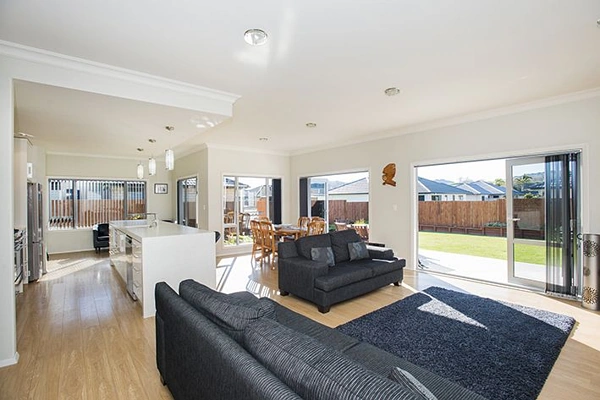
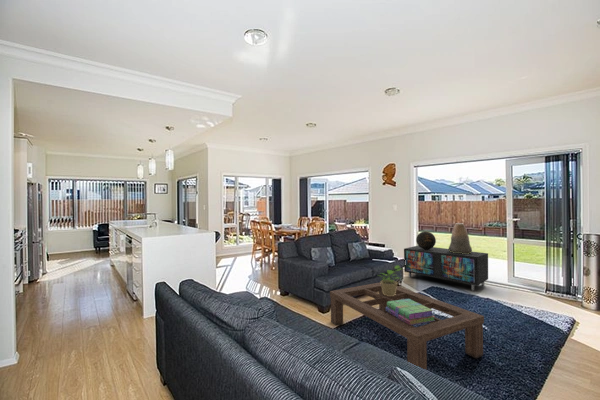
+ storage cabinet [403,245,489,292]
+ stack of books [385,298,436,326]
+ decorative urn [448,222,473,254]
+ decorative globe [415,230,437,249]
+ potted plant [378,264,403,296]
+ coffee table [329,282,485,371]
